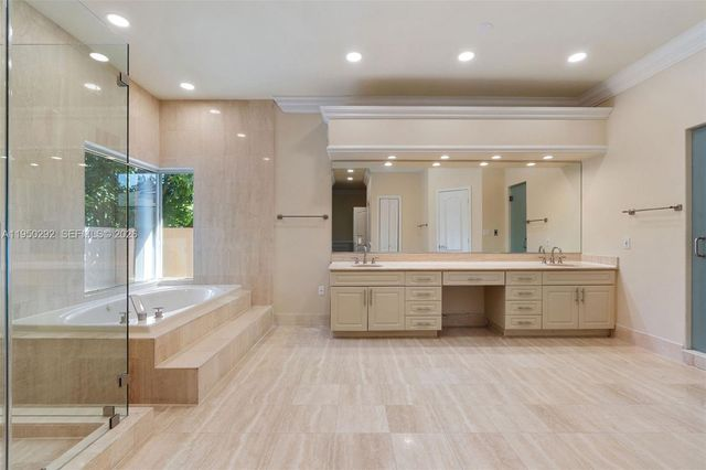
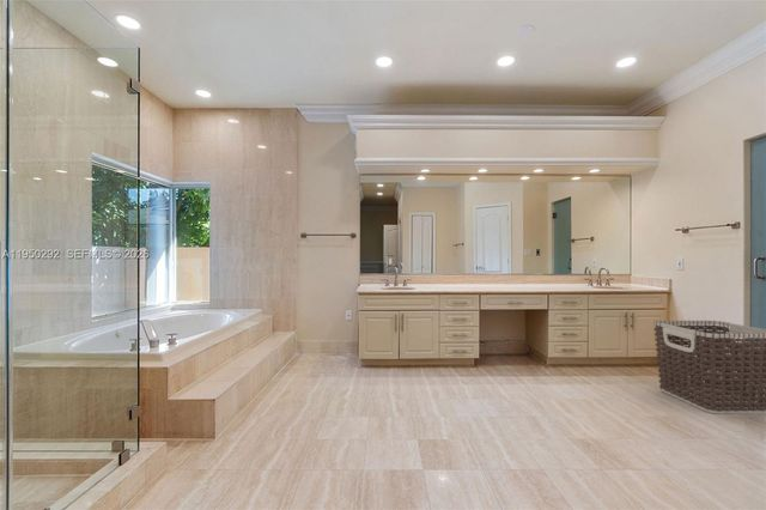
+ clothes hamper [652,320,766,415]
